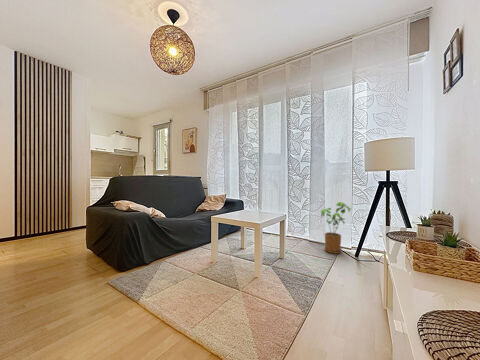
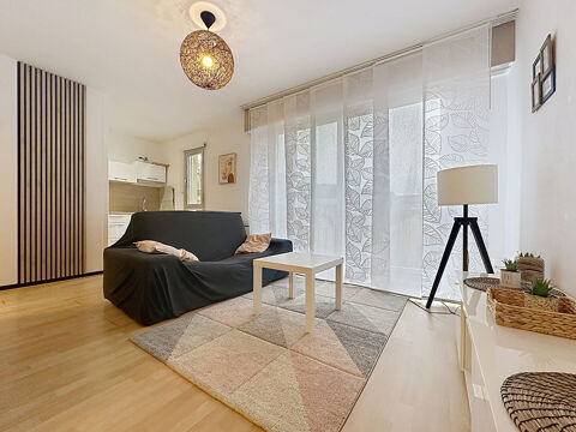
- house plant [320,201,351,255]
